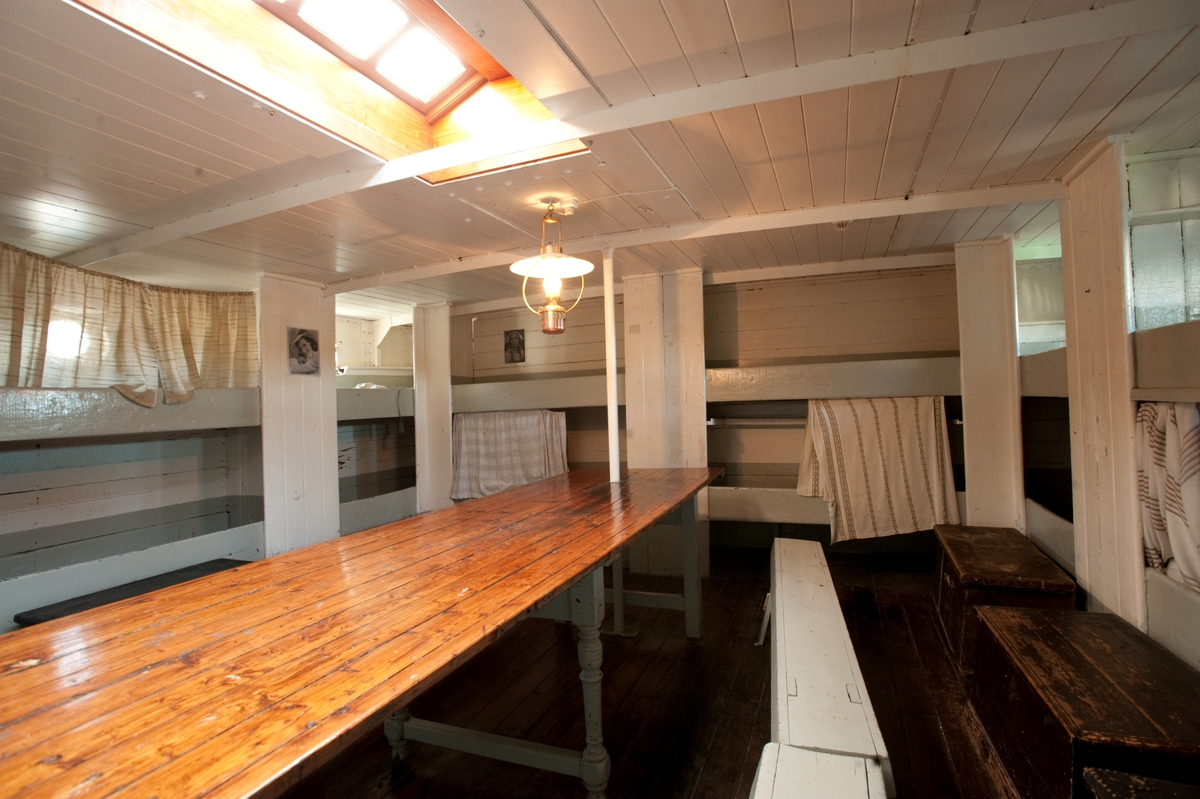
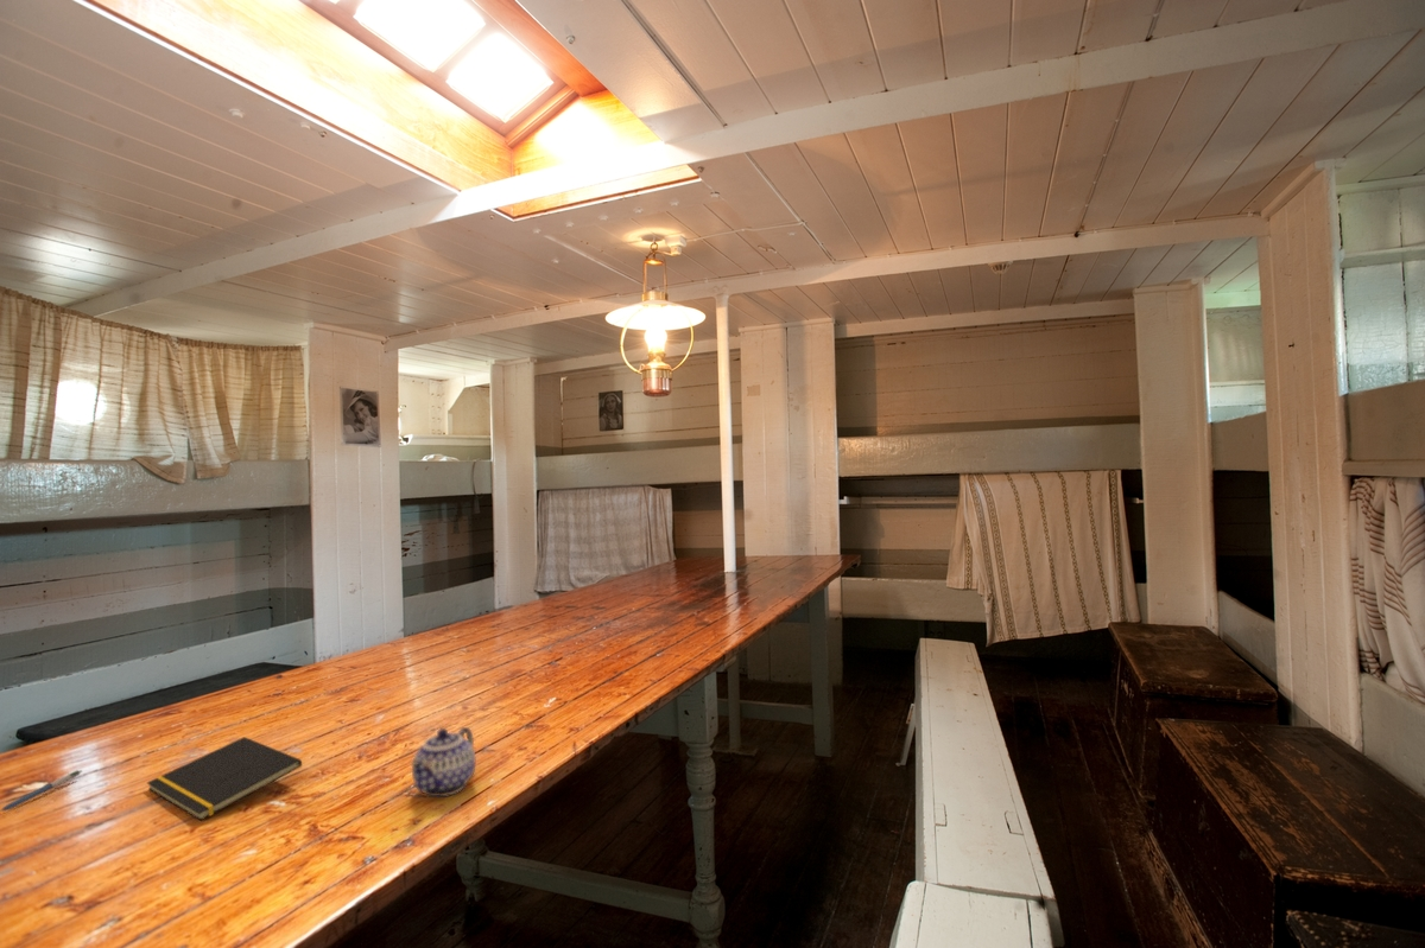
+ teapot [410,726,476,797]
+ pen [0,769,83,813]
+ notepad [146,736,303,821]
